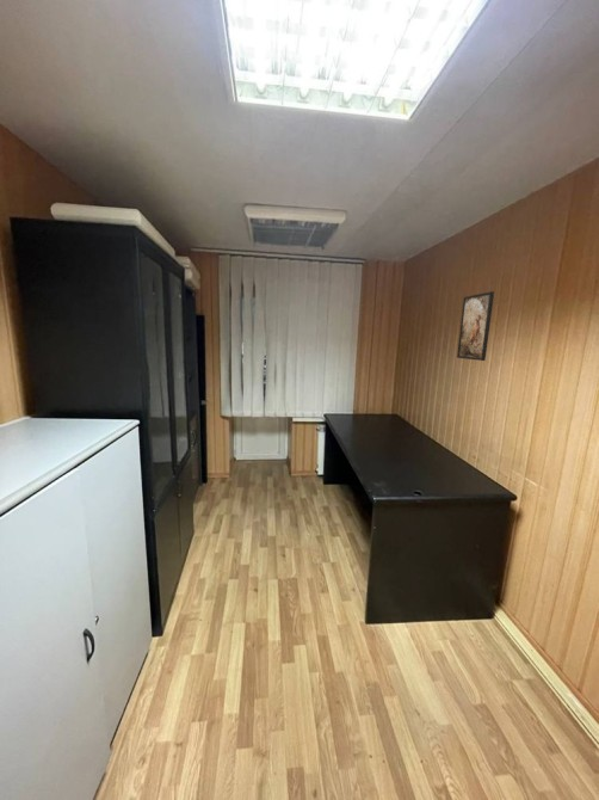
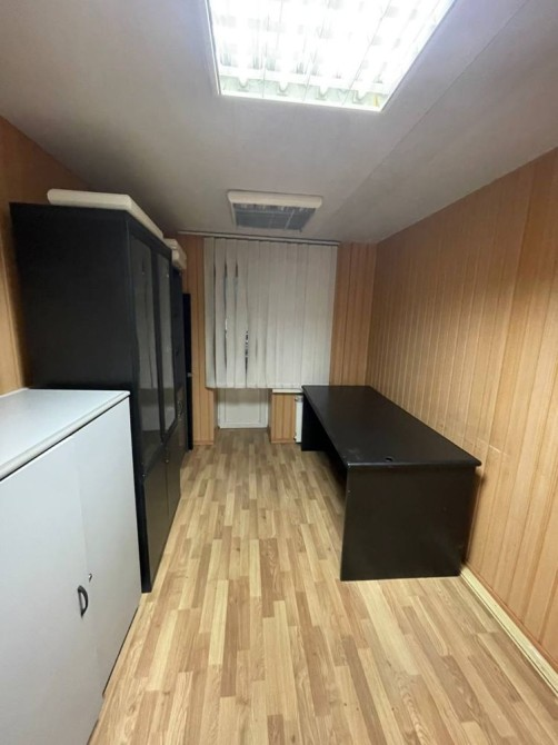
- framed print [456,290,495,362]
